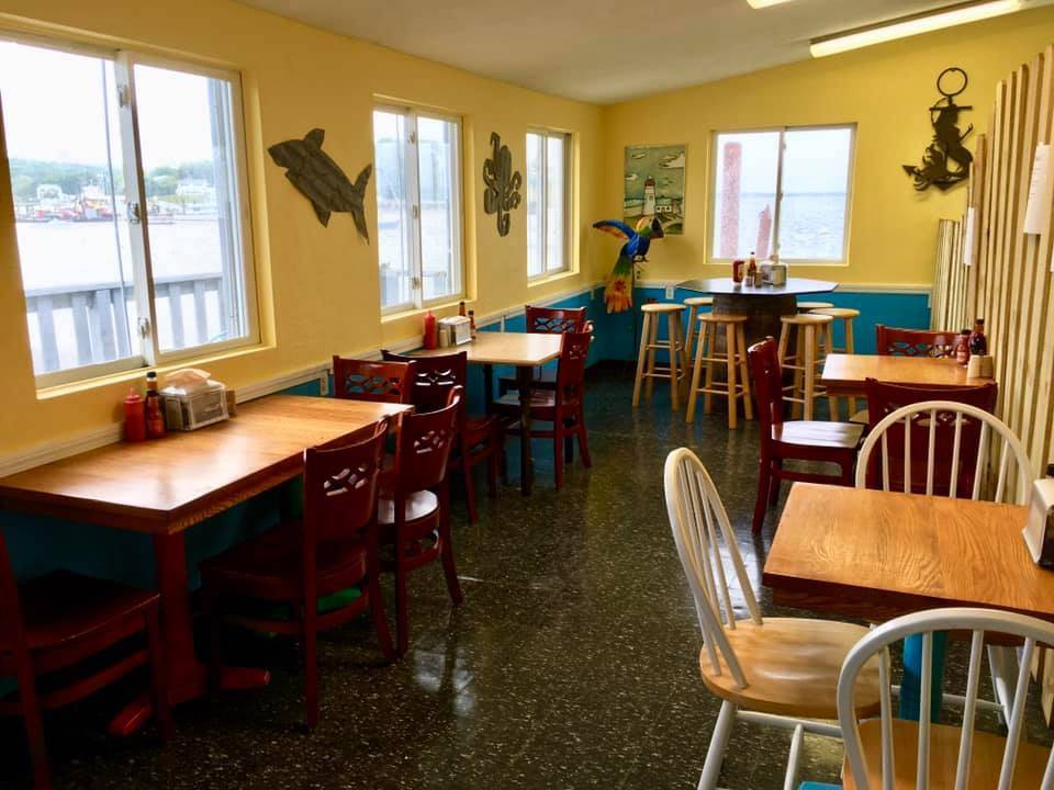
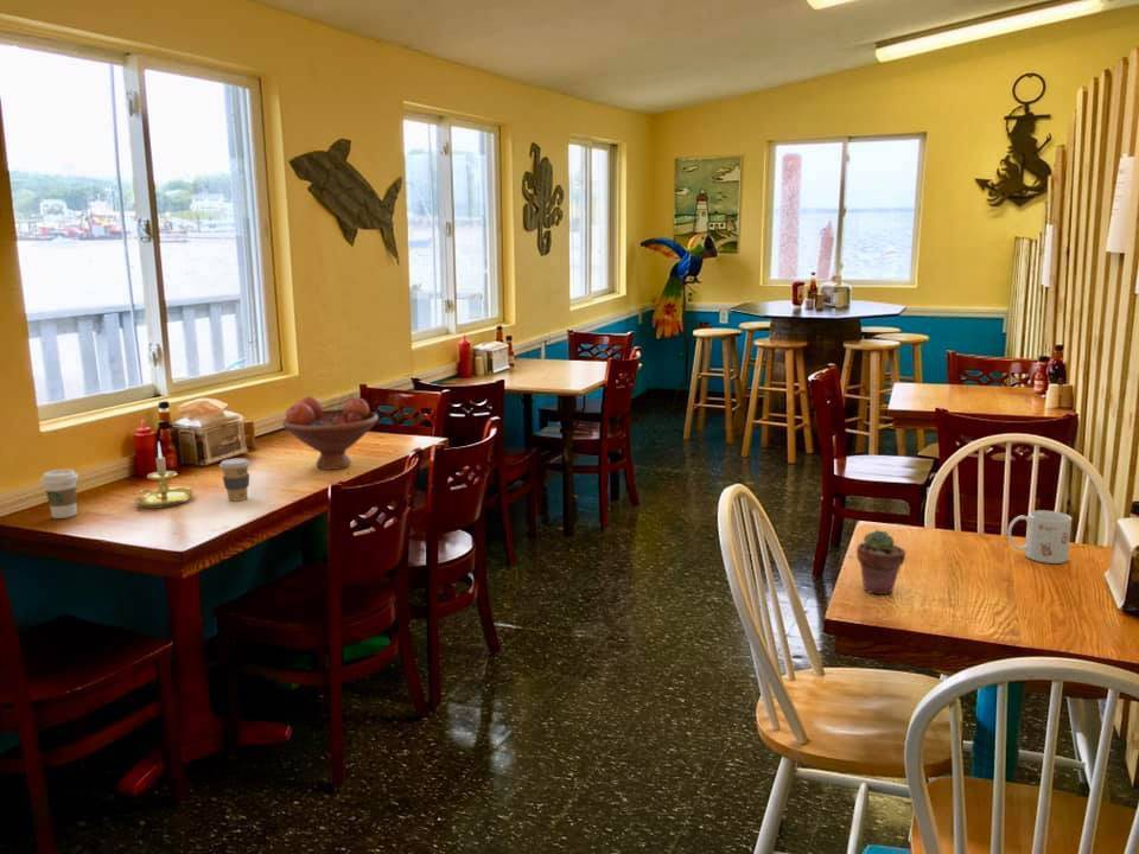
+ coffee cup [39,469,79,520]
+ candle holder [133,440,195,510]
+ potted succulent [855,529,906,595]
+ coffee cup [218,457,252,503]
+ mug [1006,509,1073,565]
+ fruit bowl [281,395,380,471]
